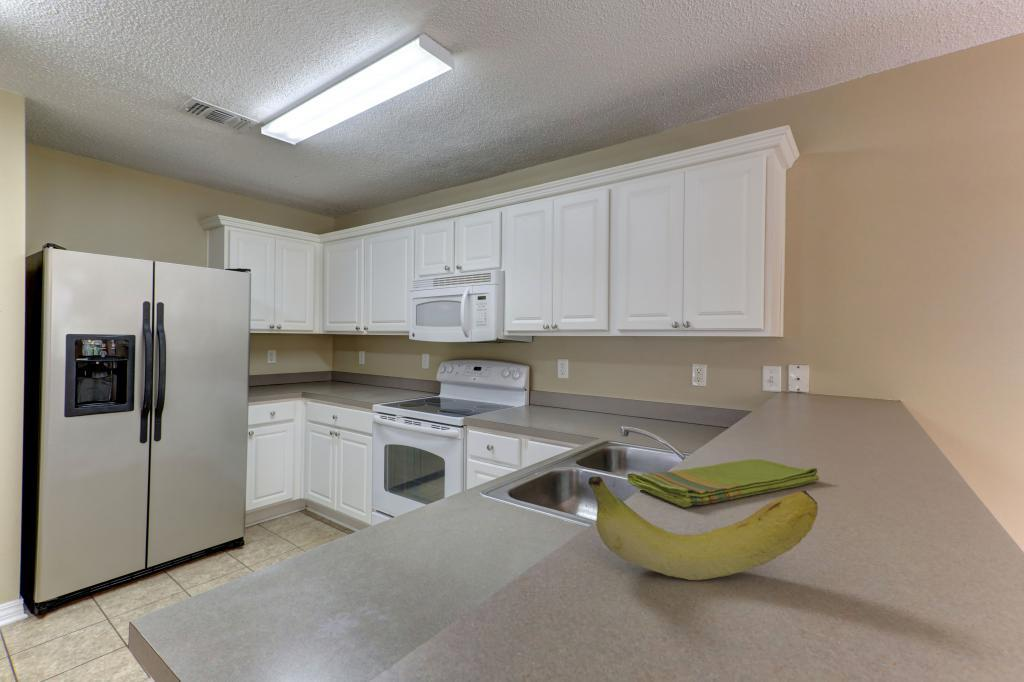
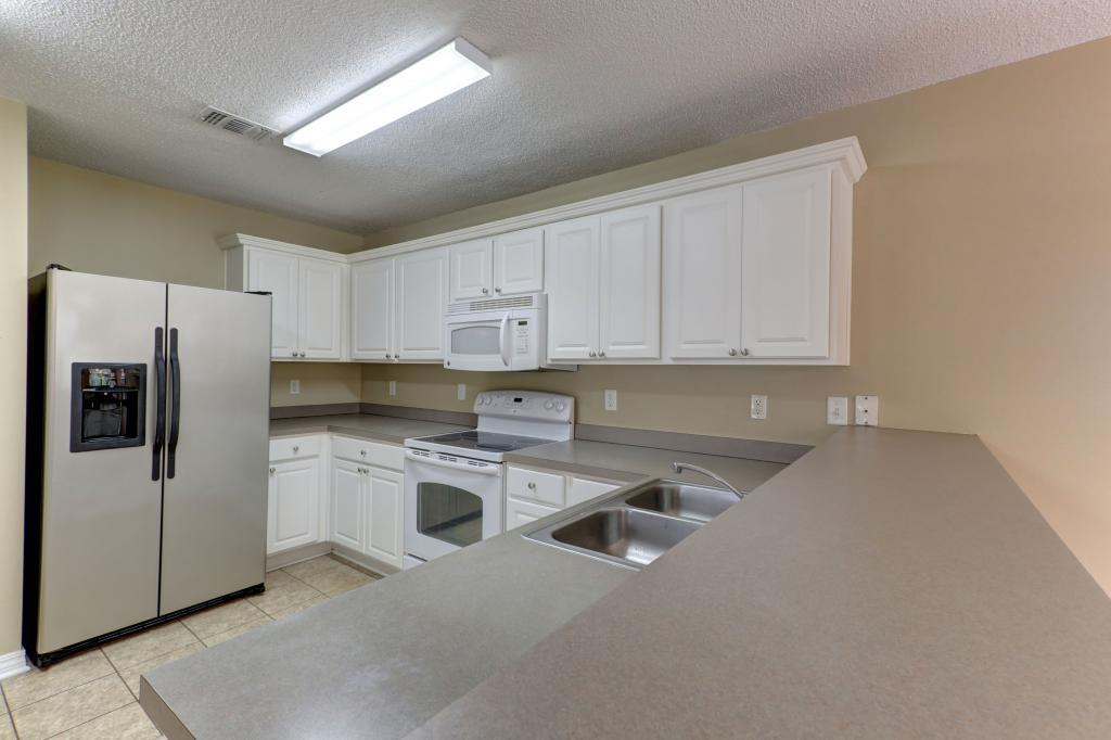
- dish towel [626,458,820,508]
- fruit [587,476,819,581]
